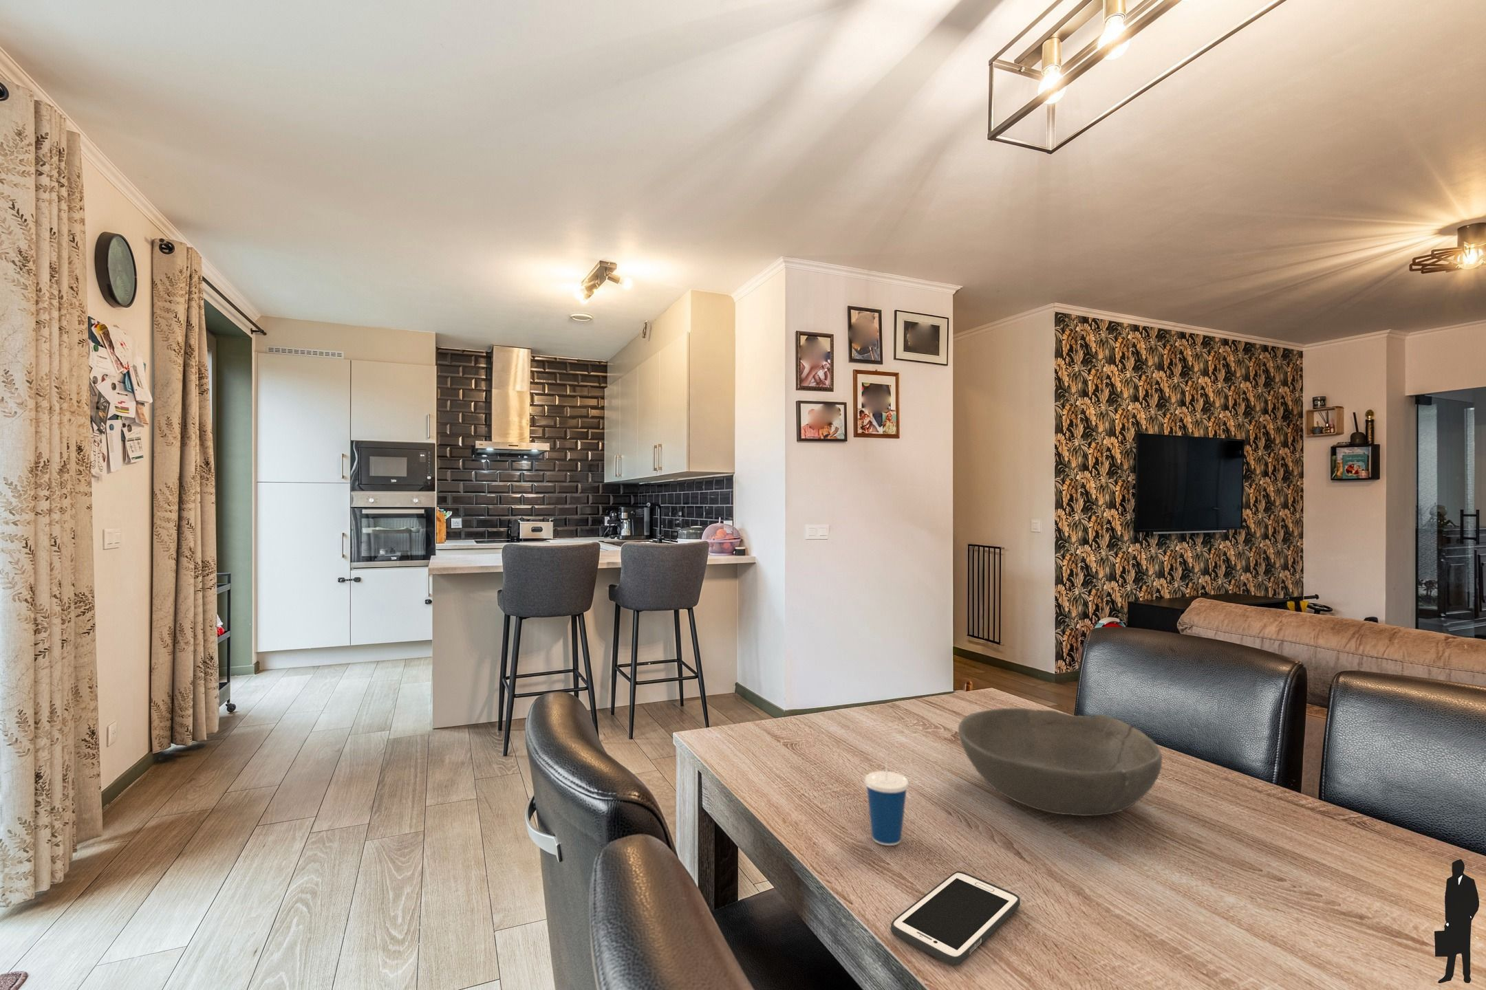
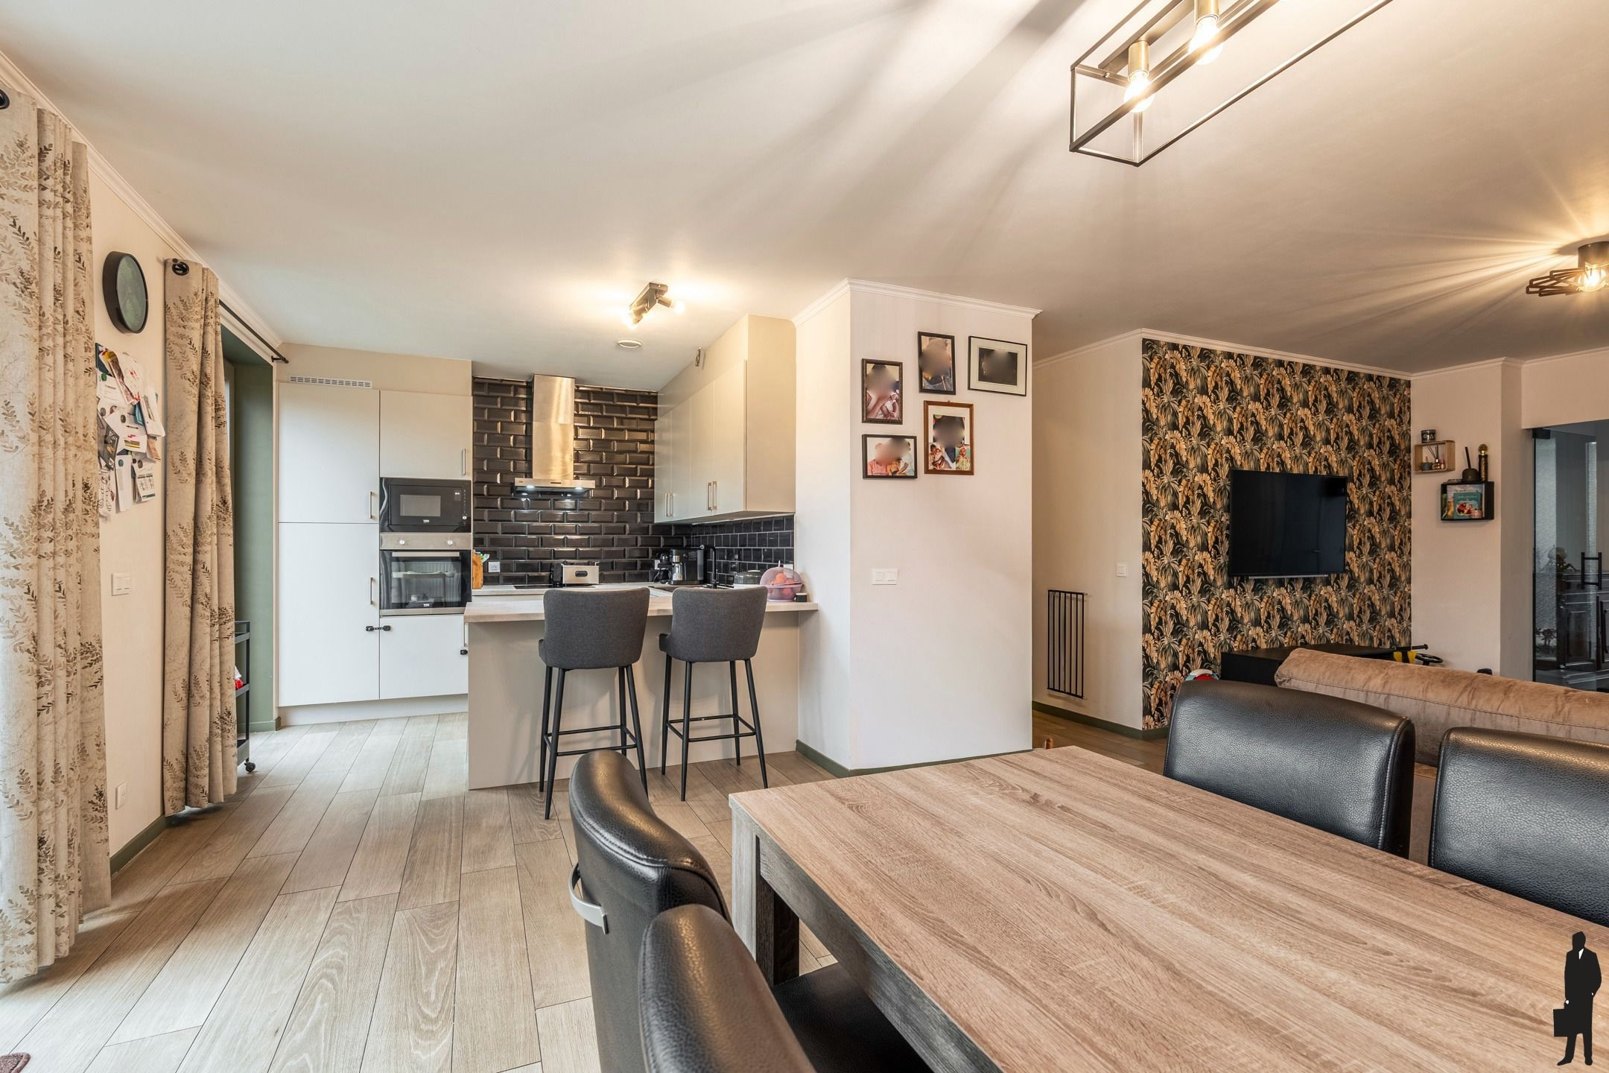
- bowl [957,707,1163,817]
- cup [865,752,910,846]
- cell phone [890,871,1021,967]
